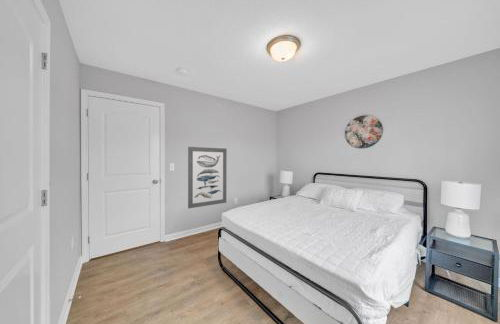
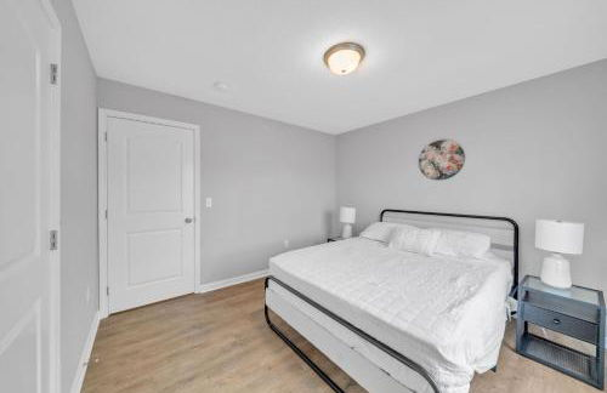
- wall art [187,146,228,209]
